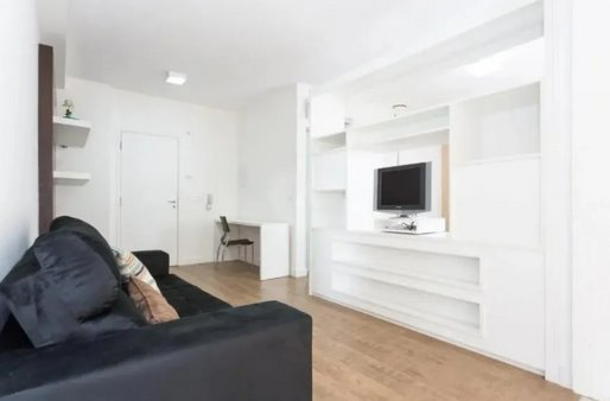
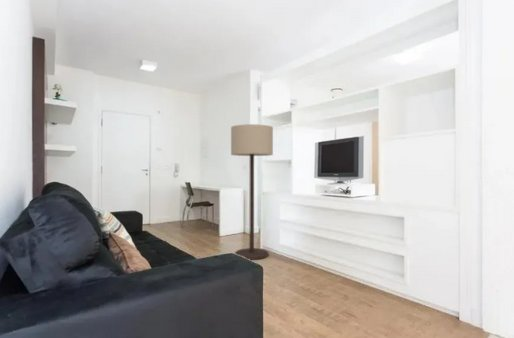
+ floor lamp [230,123,274,261]
